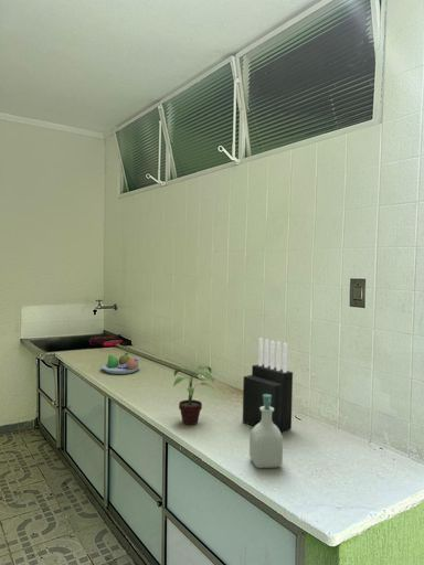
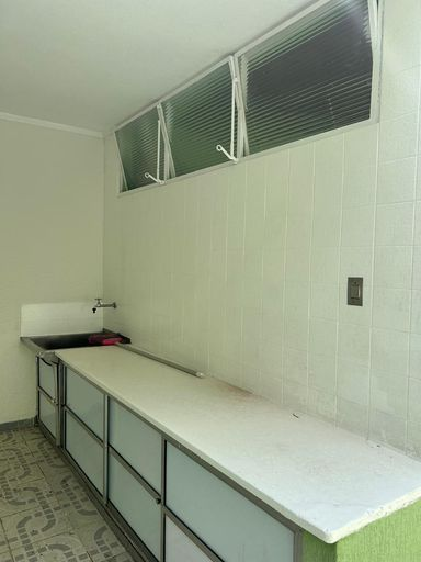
- knife block [242,337,294,434]
- potted plant [172,364,216,426]
- soap bottle [248,394,284,469]
- fruit bowl [100,351,141,375]
